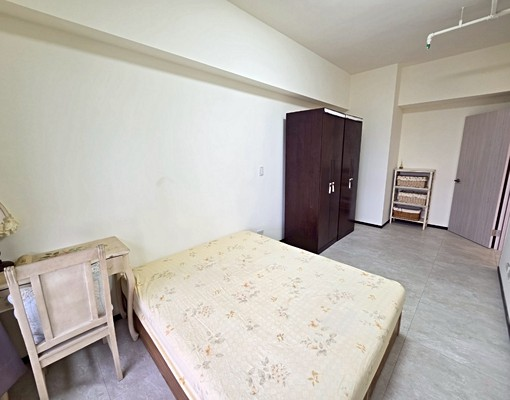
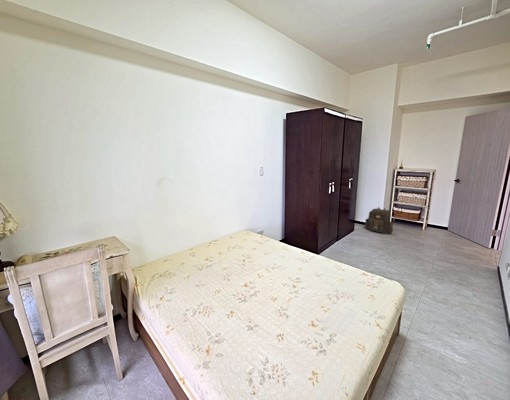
+ backpack [363,206,394,235]
